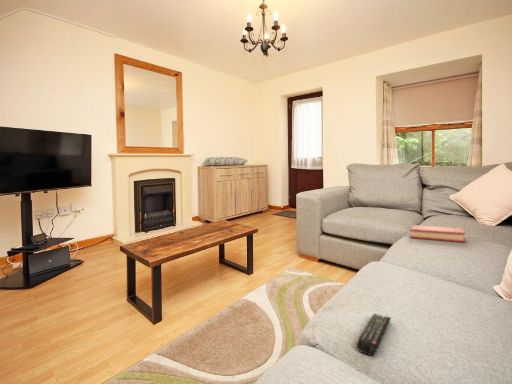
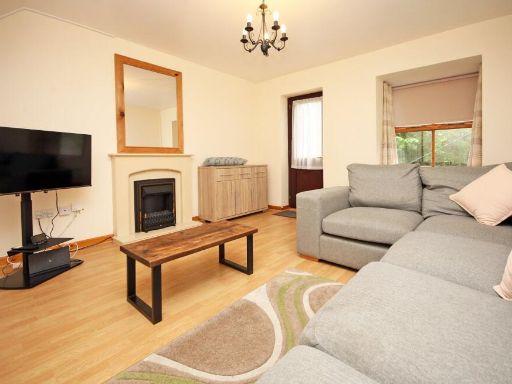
- remote control [356,312,392,356]
- hardback book [409,224,466,243]
